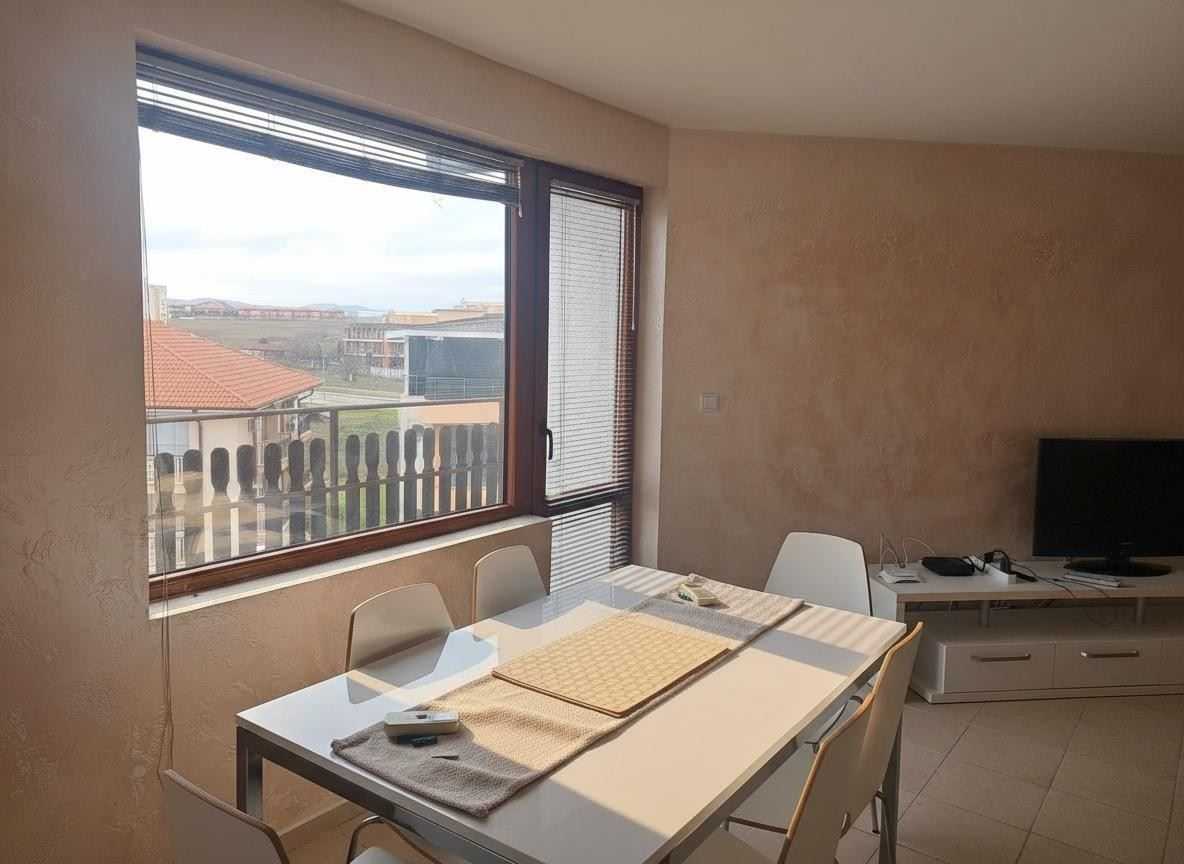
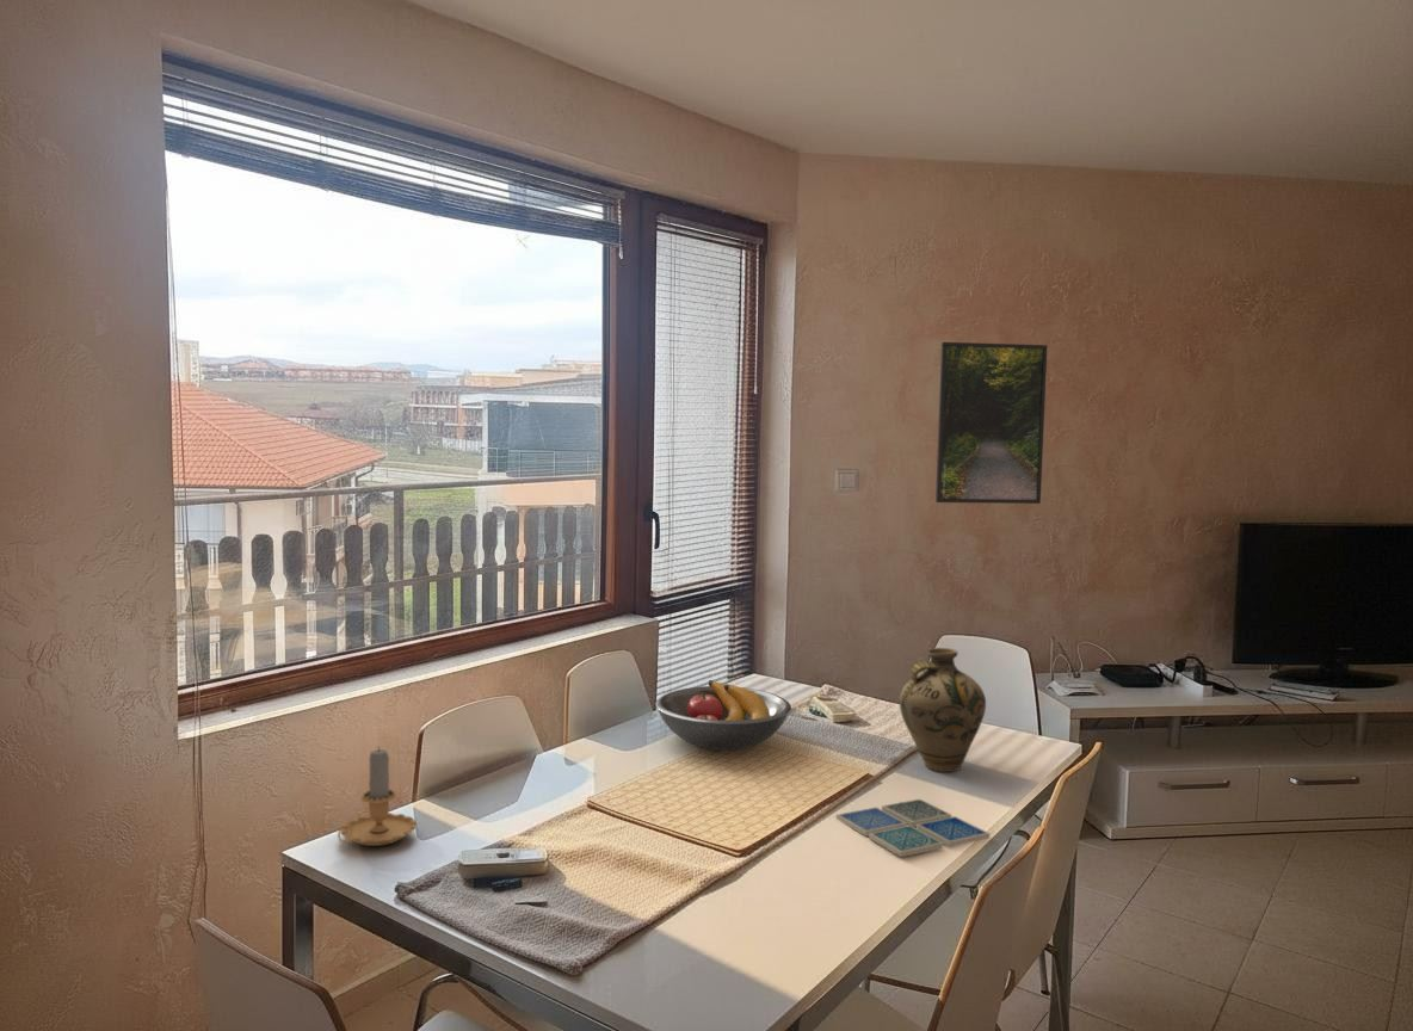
+ candle [337,746,418,847]
+ drink coaster [835,797,991,858]
+ fruit bowl [655,679,792,752]
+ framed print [934,341,1049,505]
+ jug [897,647,987,773]
